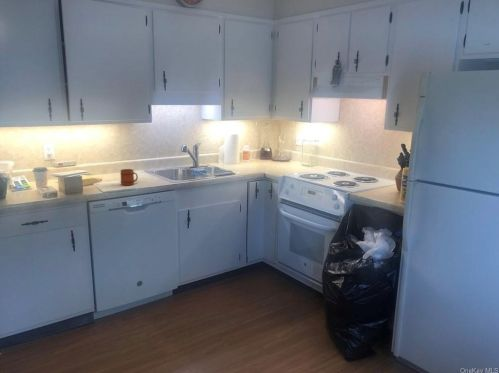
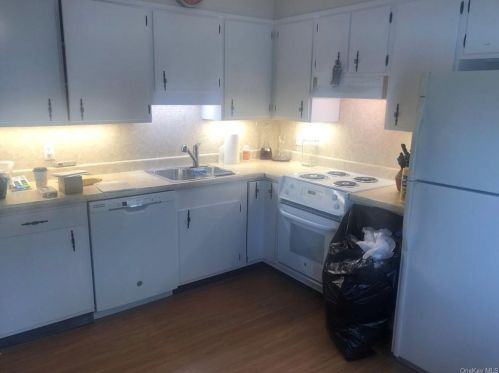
- mug [119,168,139,186]
